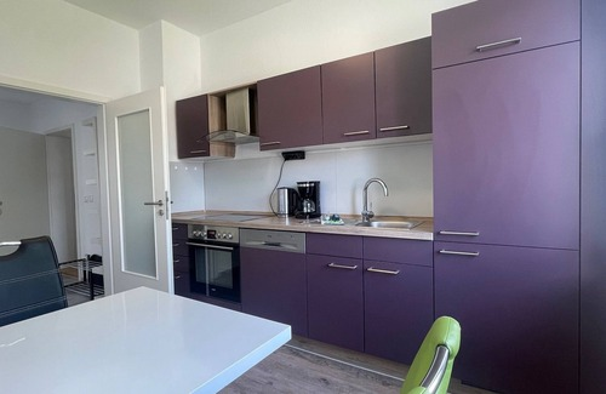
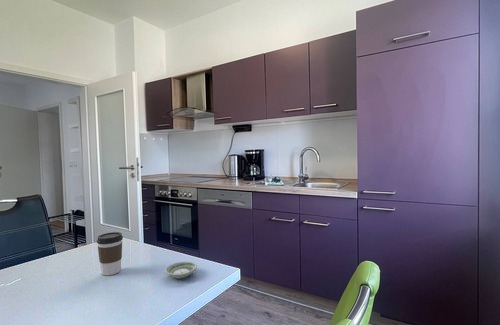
+ saucer [164,260,198,280]
+ coffee cup [96,231,124,276]
